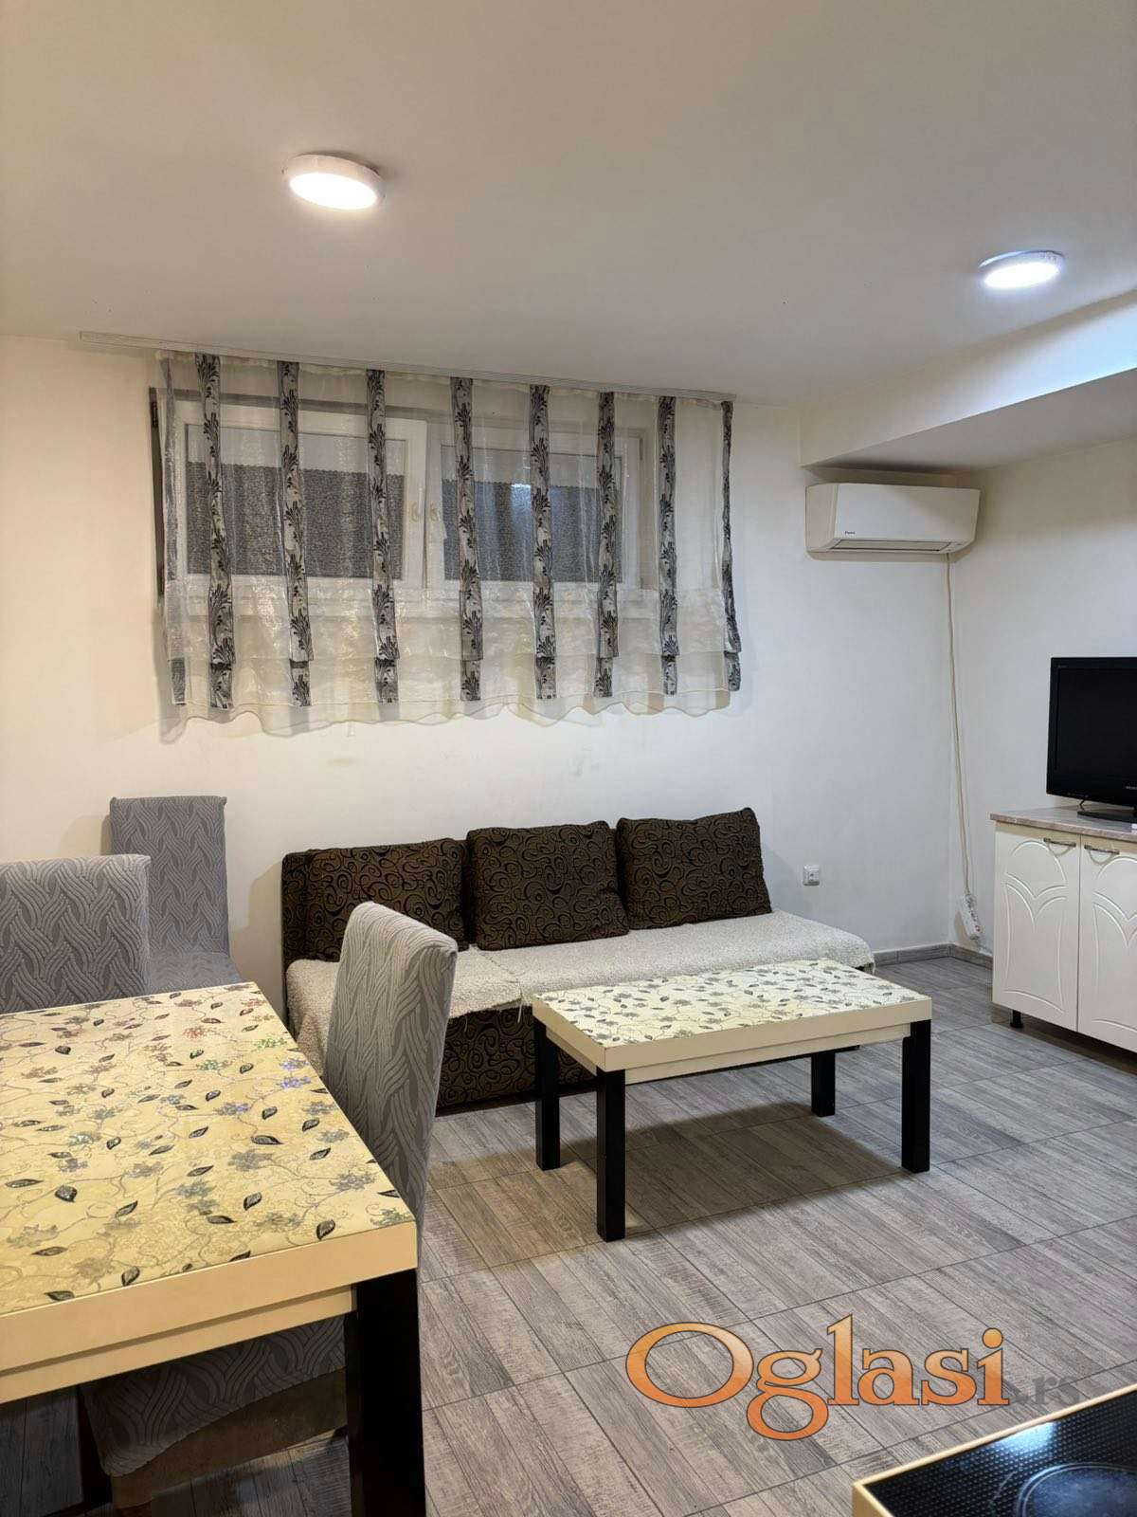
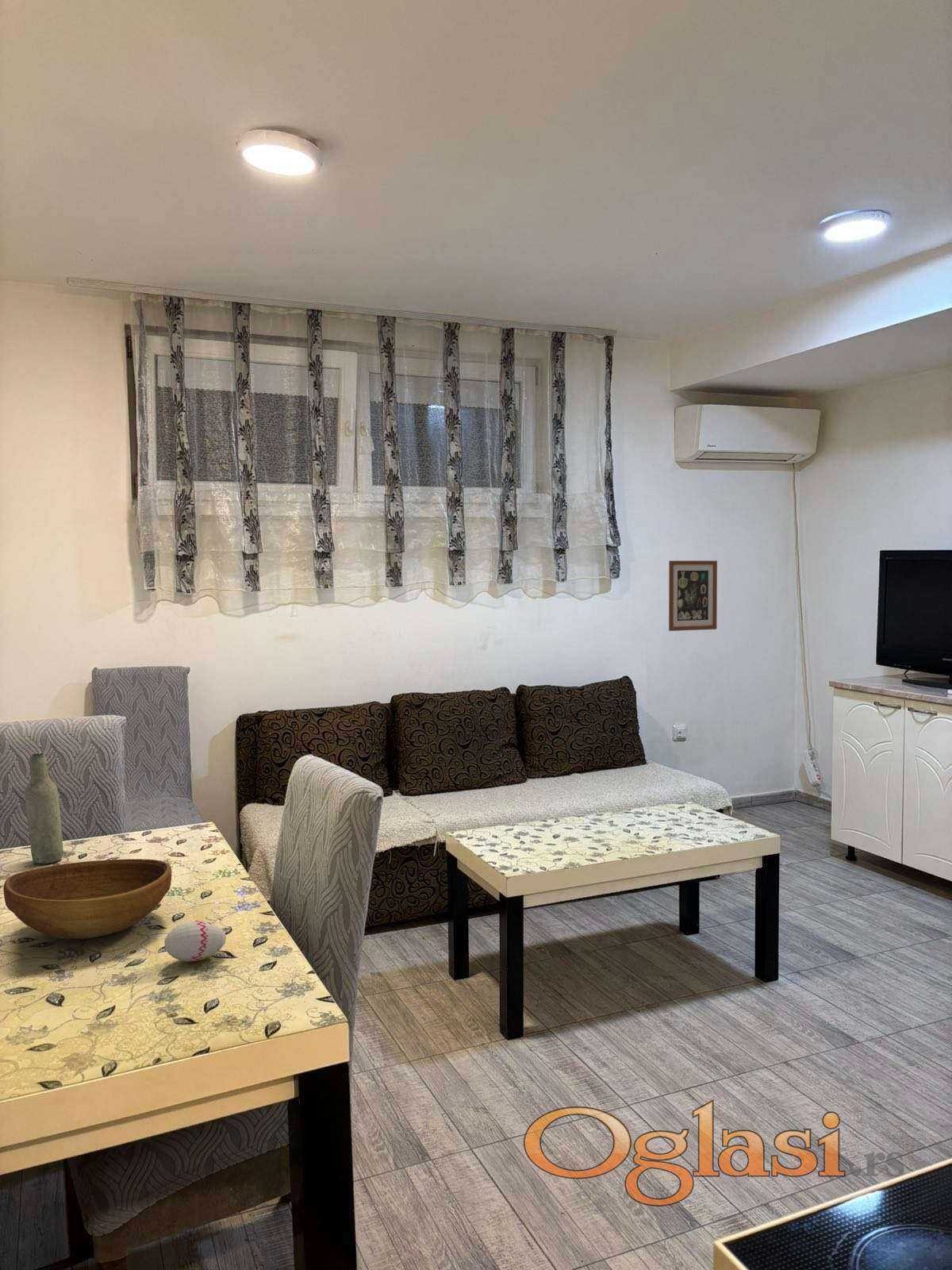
+ bowl [2,858,172,940]
+ bottle [24,752,64,864]
+ decorative egg [163,920,227,962]
+ wall art [668,560,718,632]
